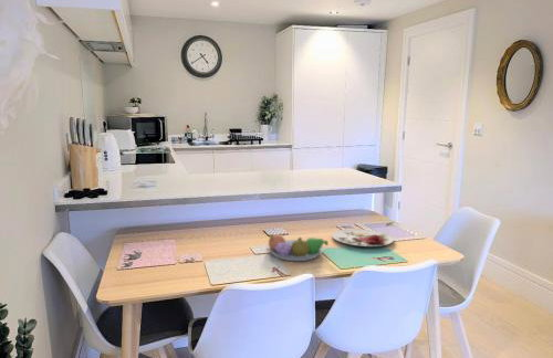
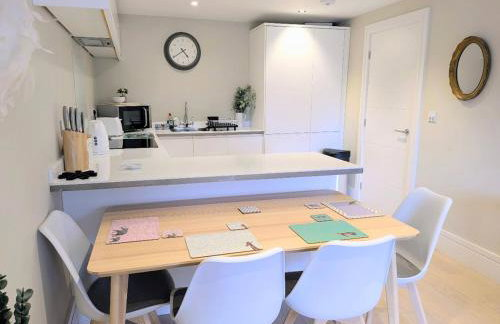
- fruit bowl [265,233,330,262]
- plate [331,228,395,248]
